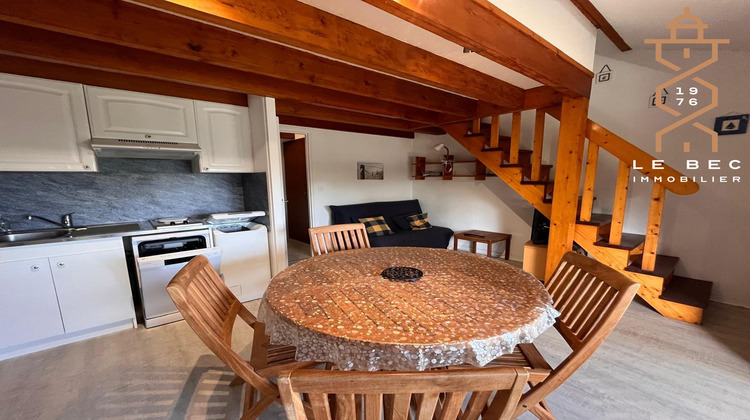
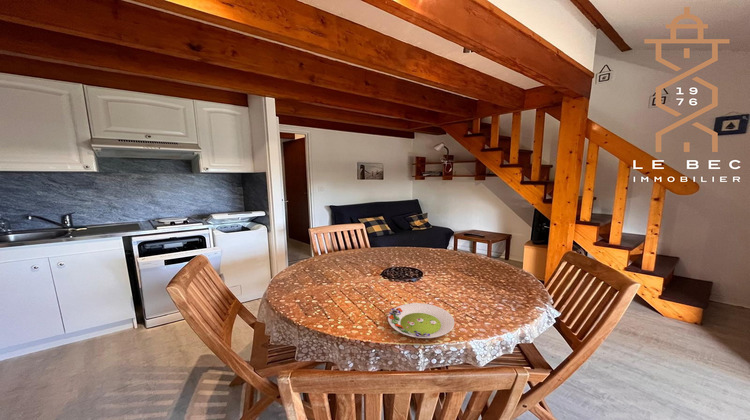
+ salad plate [387,302,455,339]
